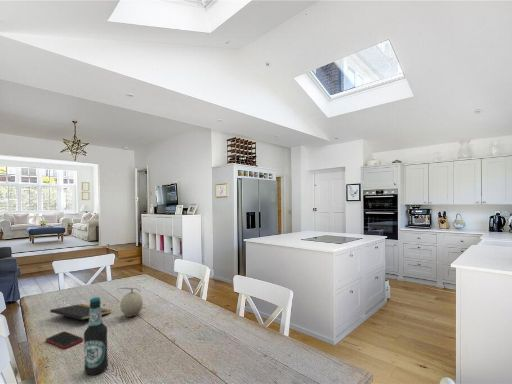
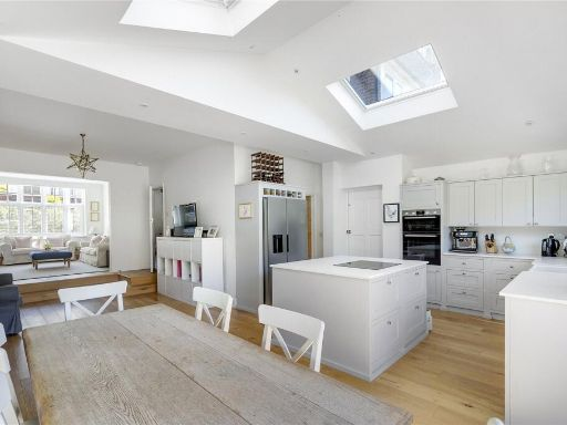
- bottle [83,296,109,376]
- cell phone [45,330,84,350]
- fruit [117,287,144,317]
- notepad [49,303,112,327]
